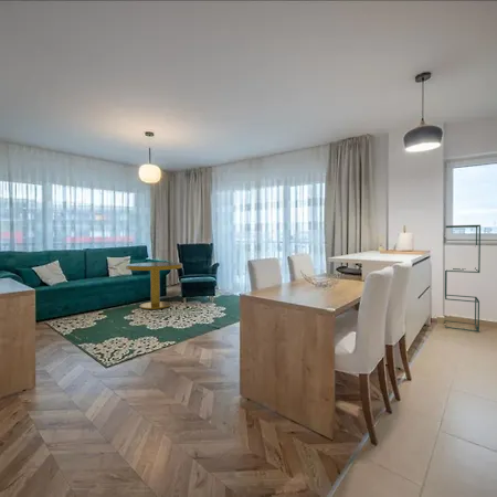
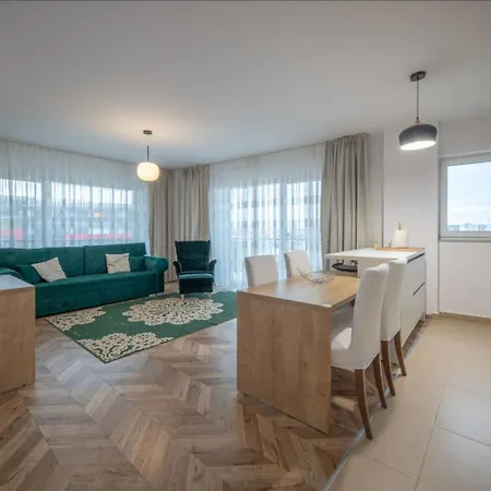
- shelving unit [443,224,482,334]
- side table [125,261,183,310]
